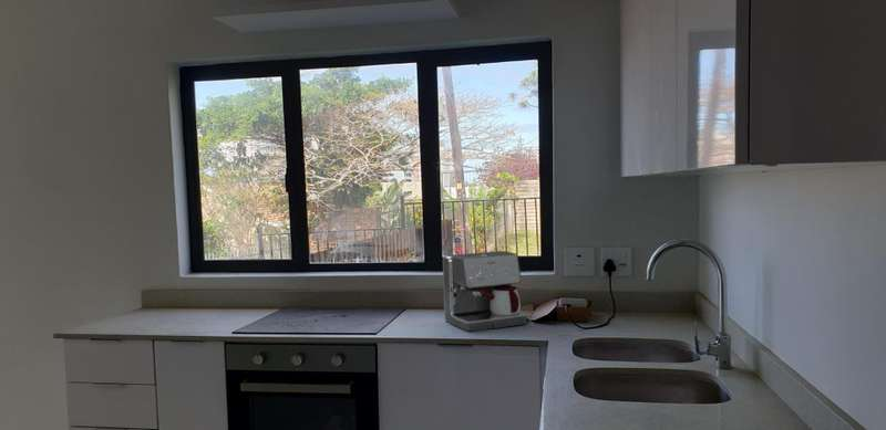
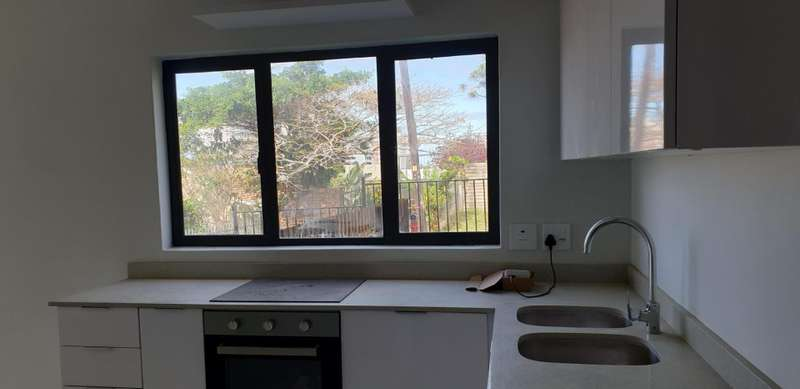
- coffee maker [442,250,528,333]
